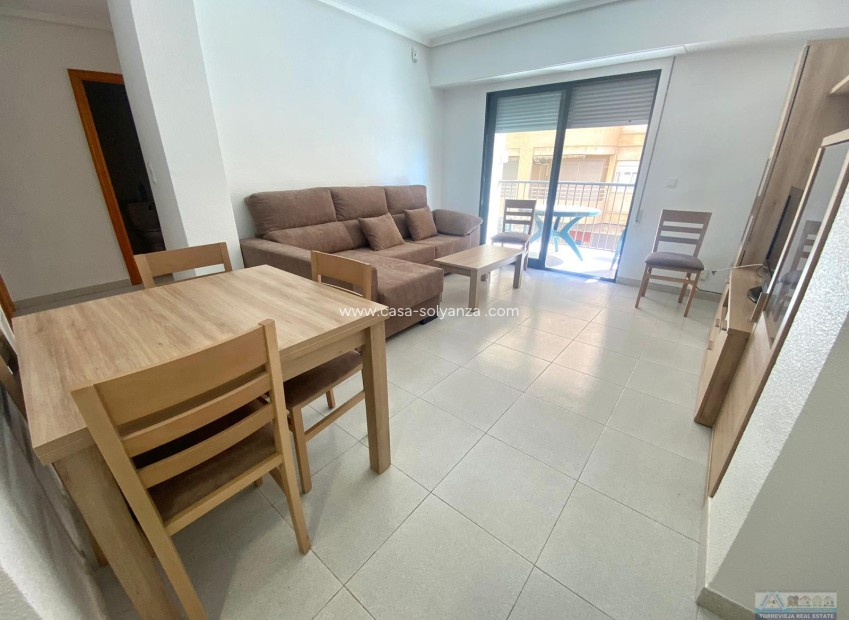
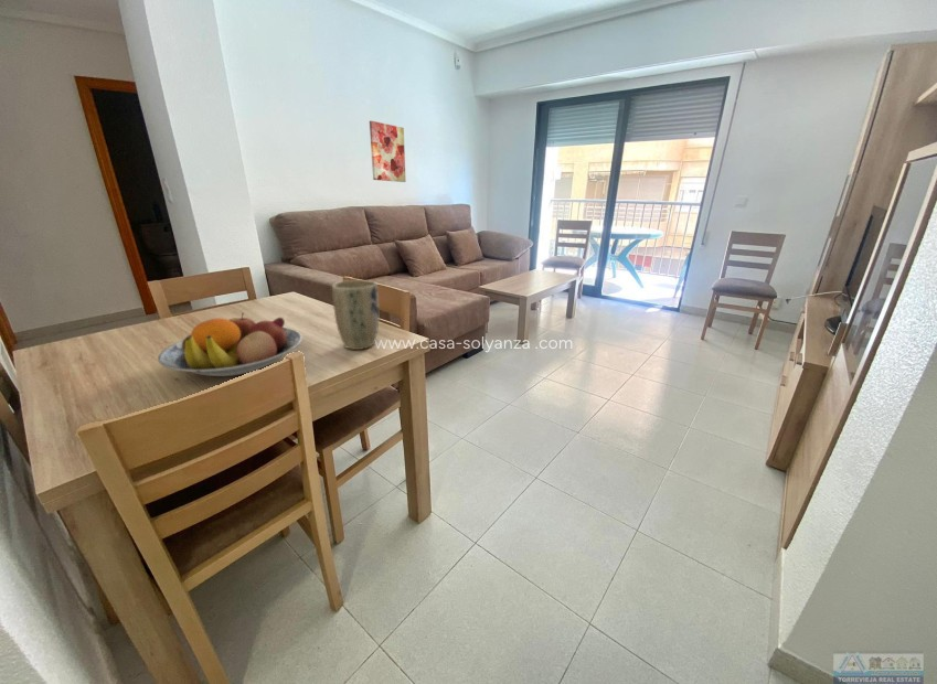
+ fruit bowl [157,311,302,377]
+ plant pot [331,279,380,351]
+ wall art [369,120,407,183]
